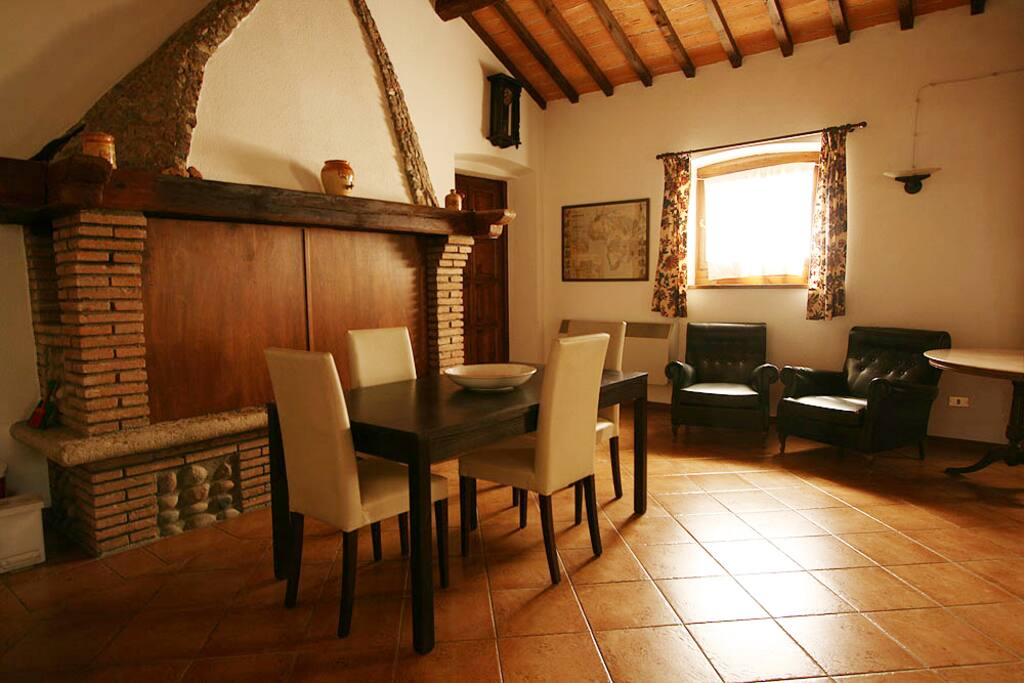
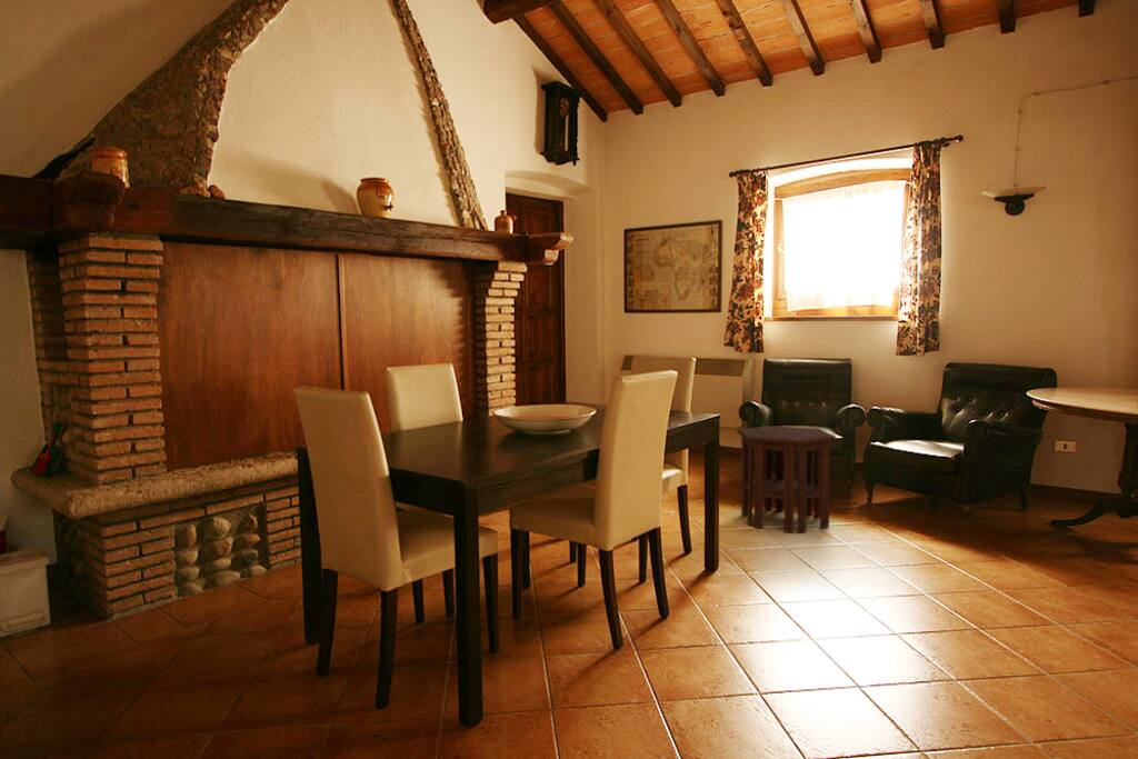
+ side table [736,425,837,533]
